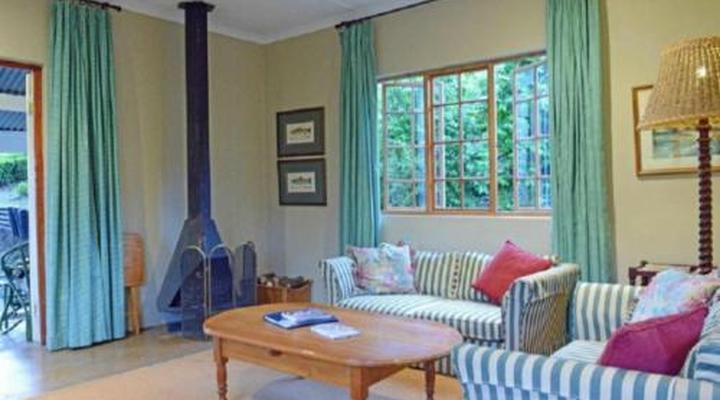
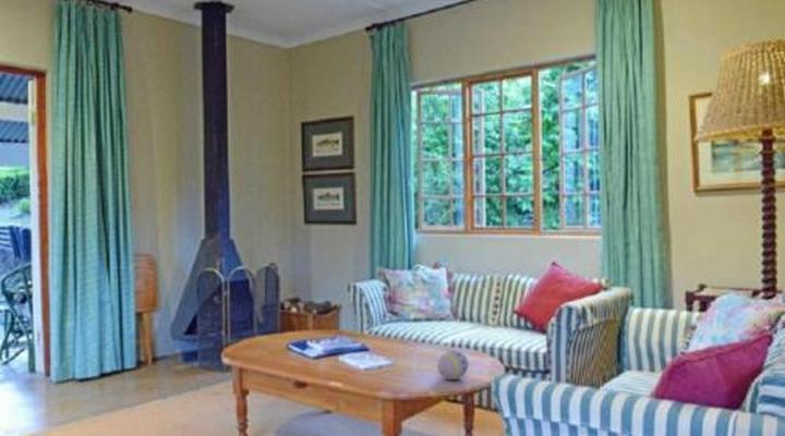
+ decorative egg [436,349,470,380]
